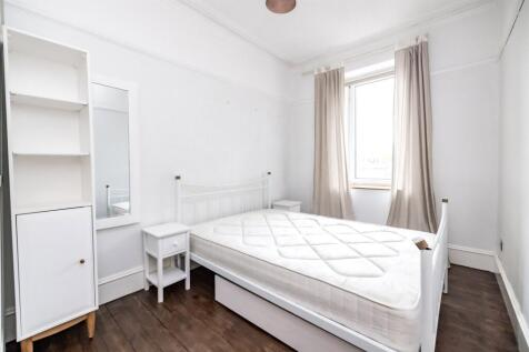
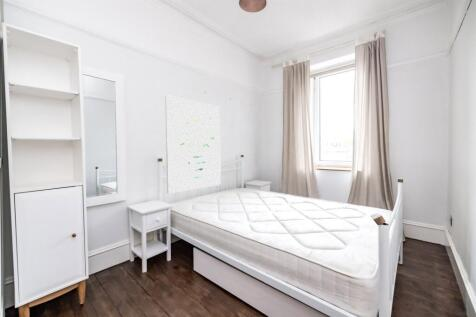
+ wall art [164,94,222,194]
